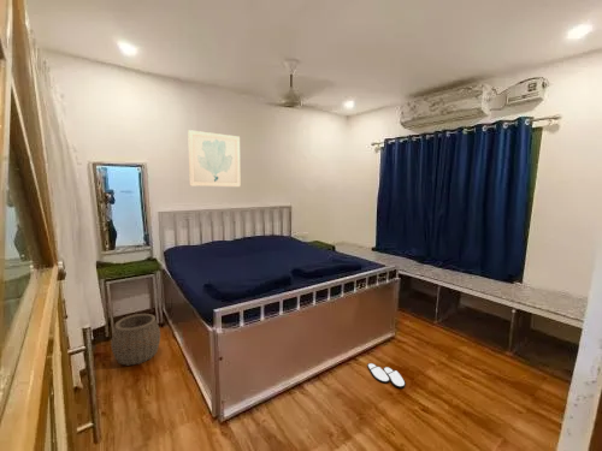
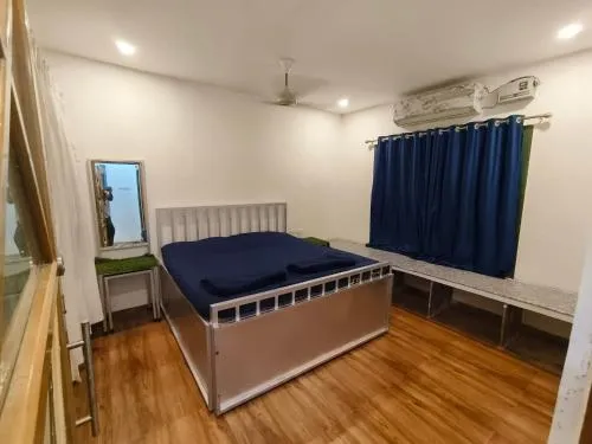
- woven basket [110,313,161,367]
- slippers [366,362,407,388]
- wall art [187,129,242,188]
